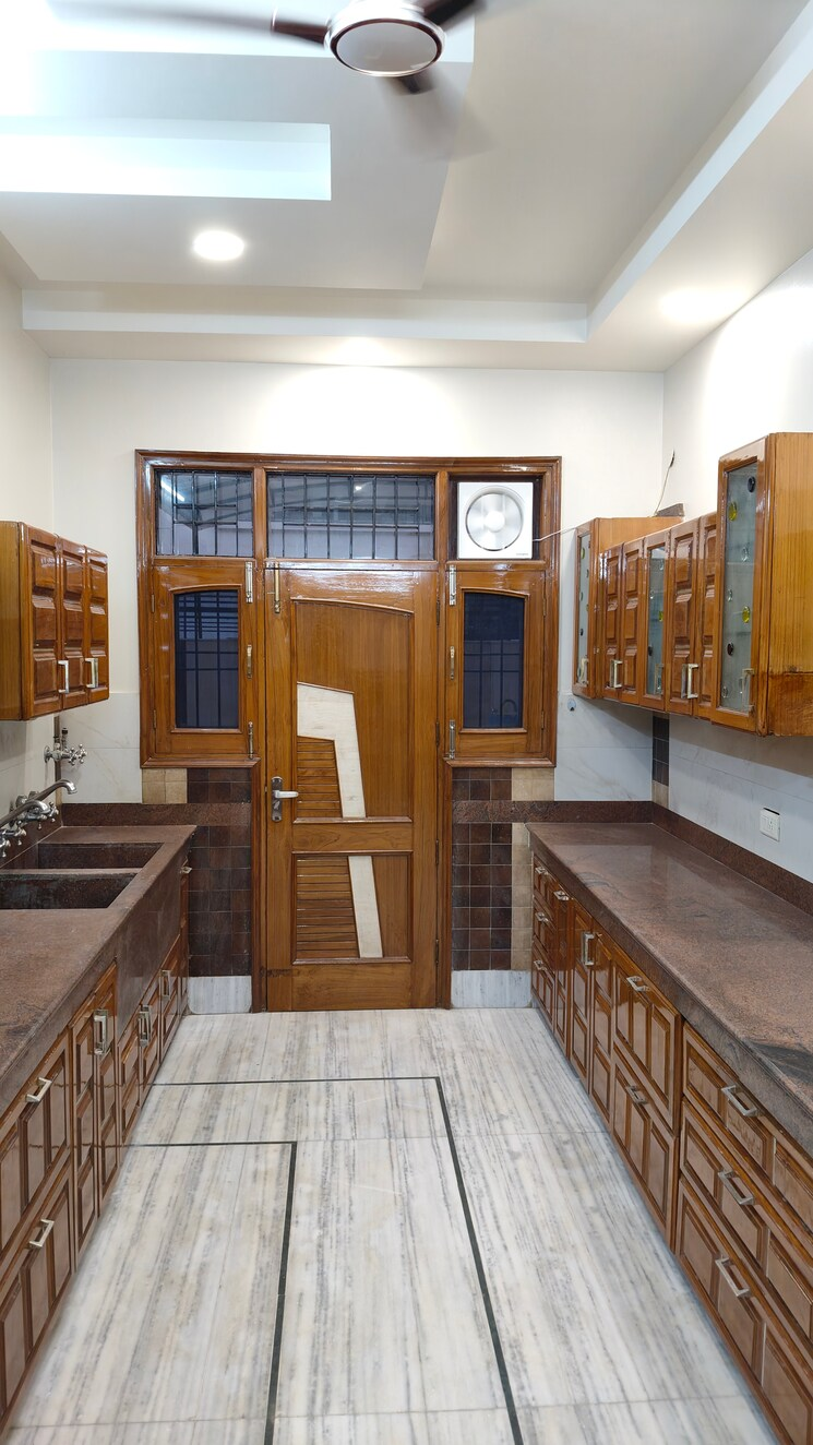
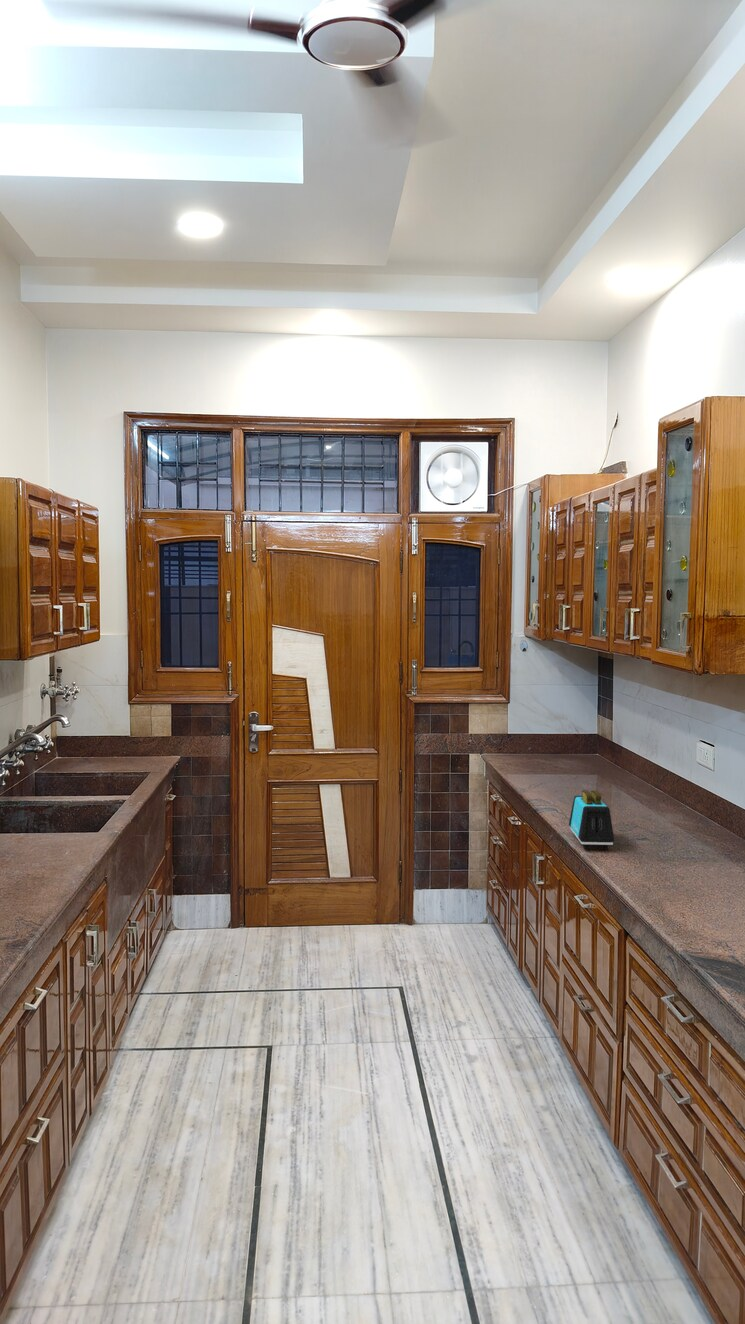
+ toaster [568,789,615,850]
